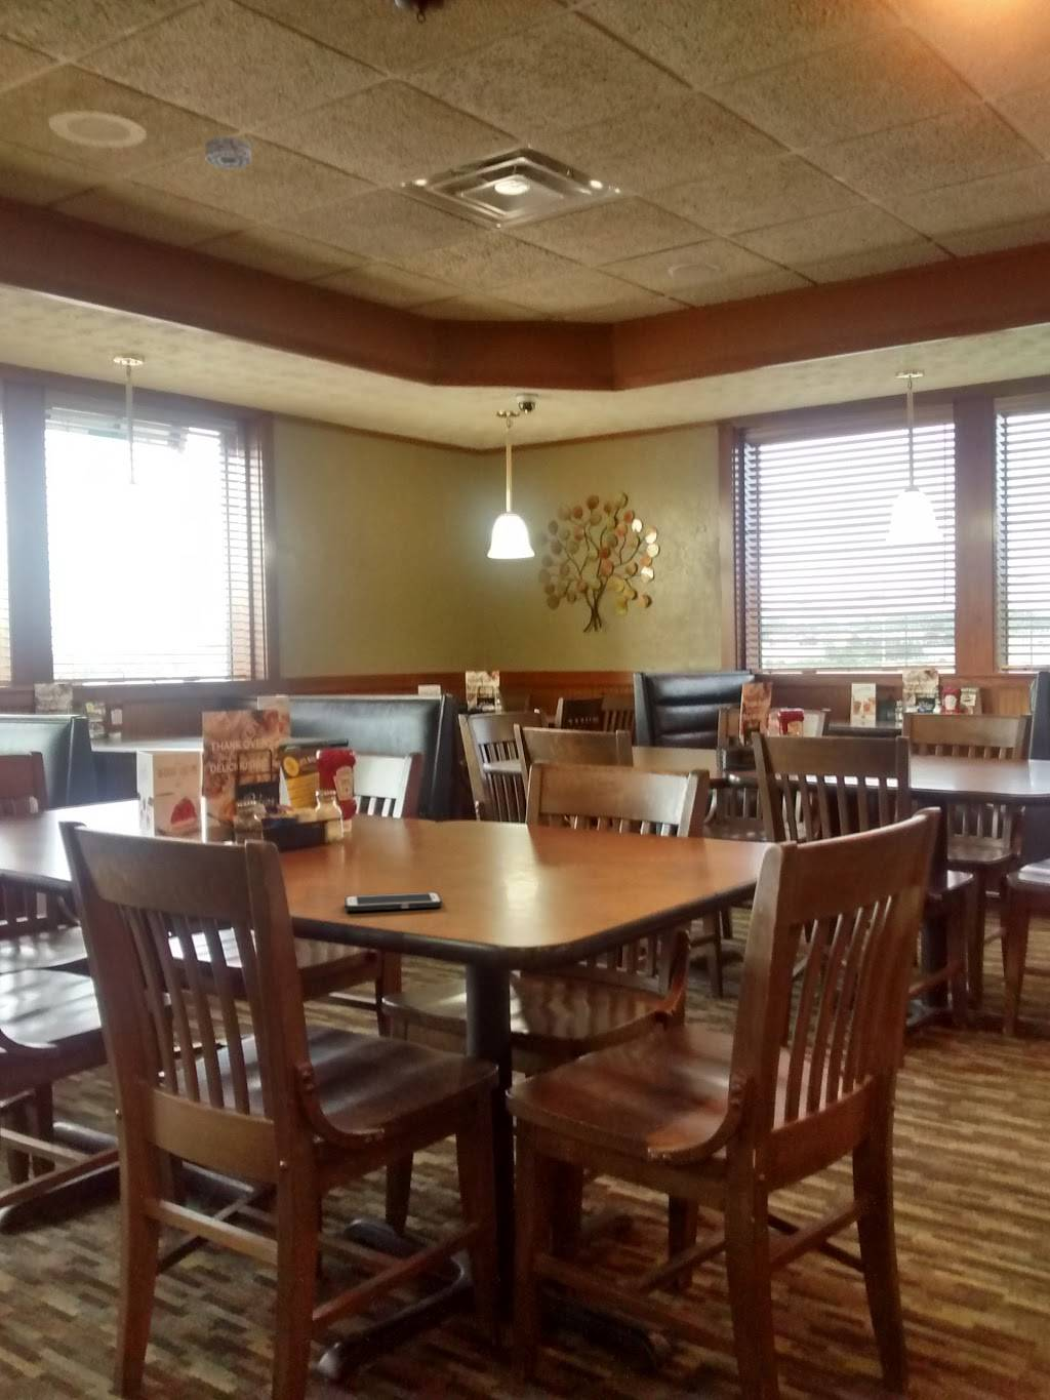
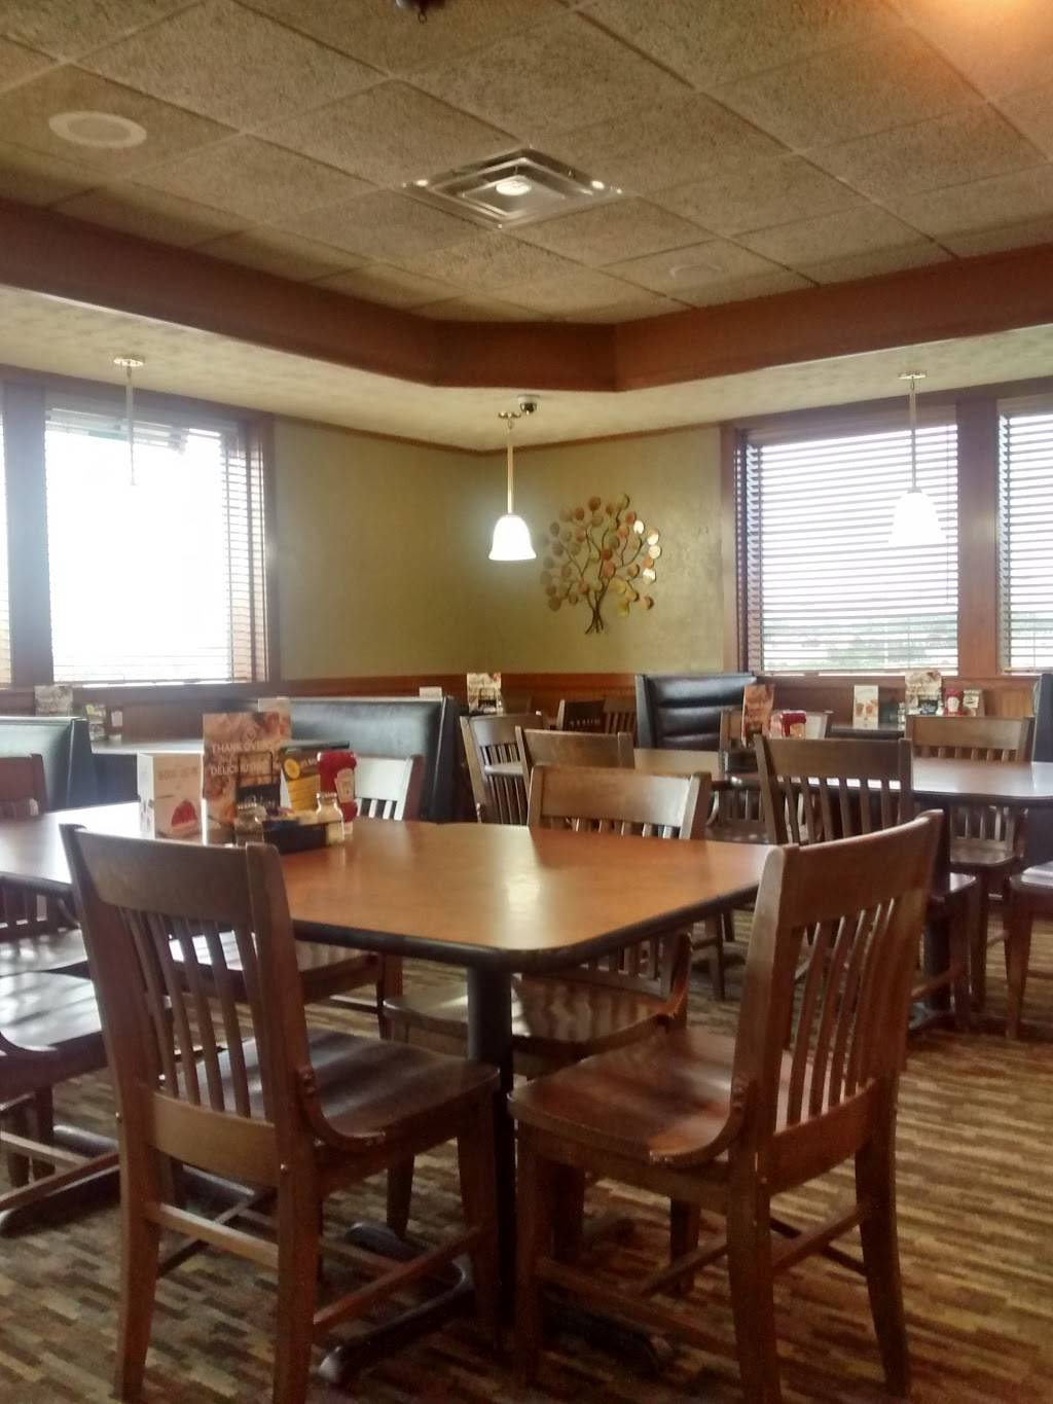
- smoke detector [204,136,253,170]
- cell phone [343,891,443,911]
